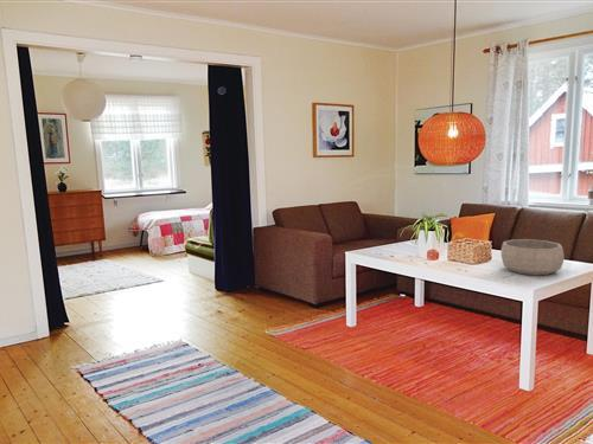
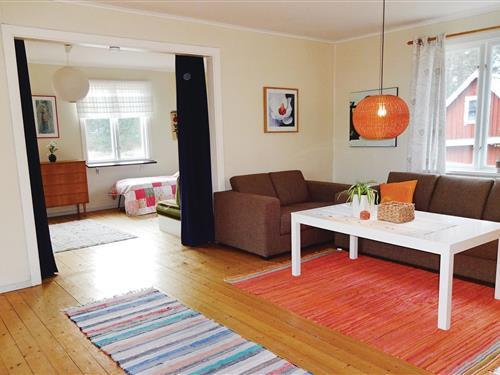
- decorative bowl [499,238,566,276]
